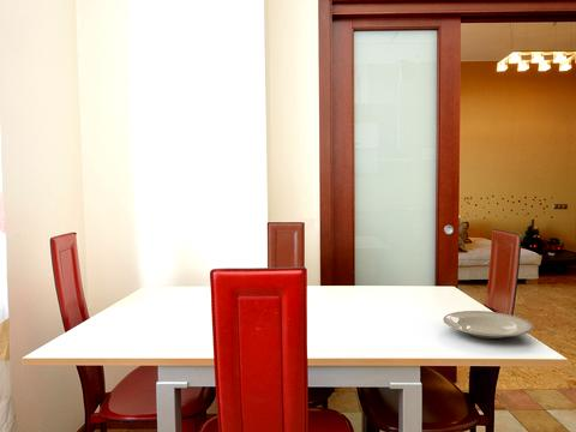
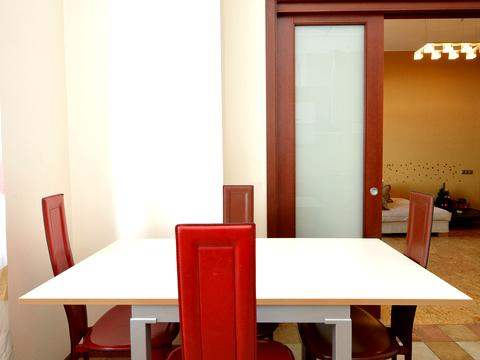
- plate [442,310,534,340]
